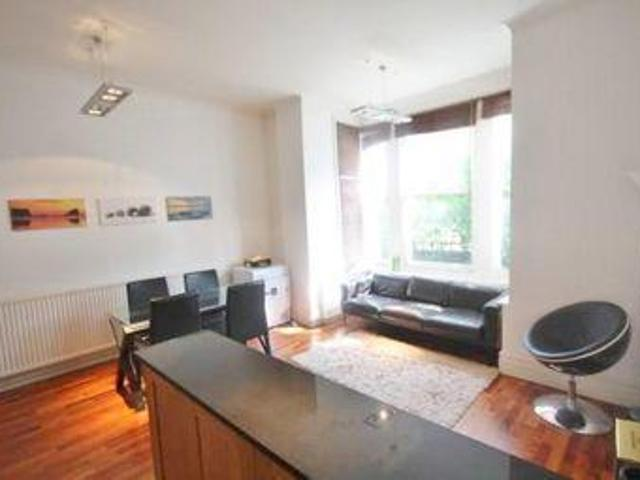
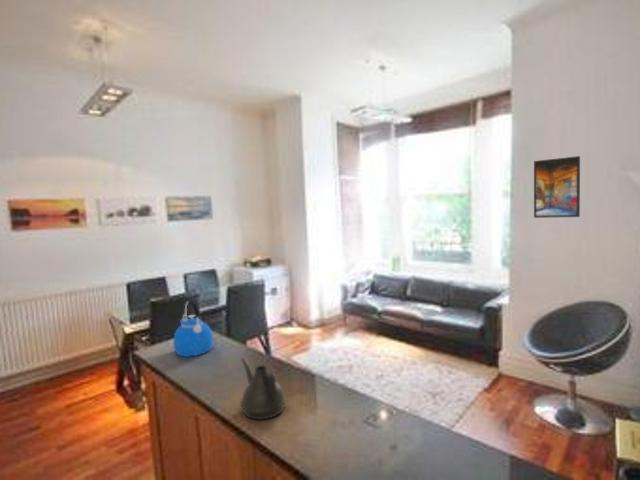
+ teapot [239,357,287,421]
+ kettle [172,299,214,358]
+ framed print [533,155,581,219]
